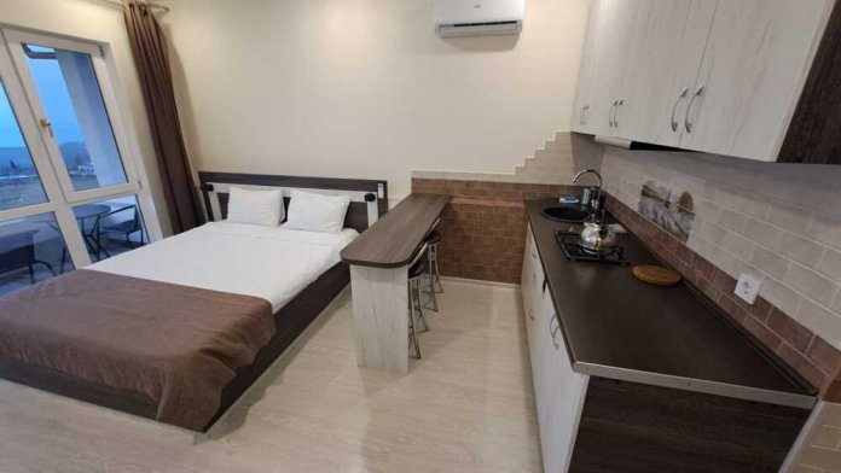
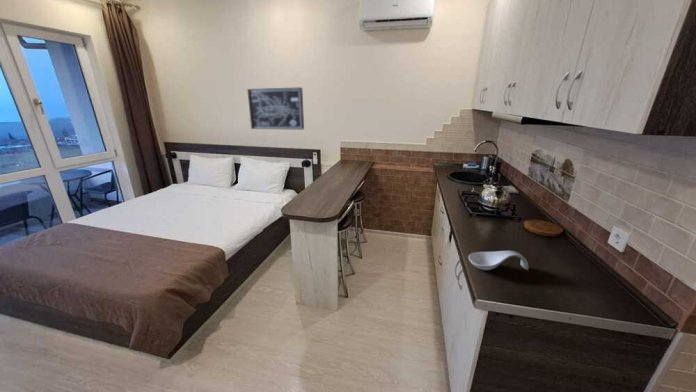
+ wall art [246,86,305,131]
+ spoon rest [468,250,529,271]
